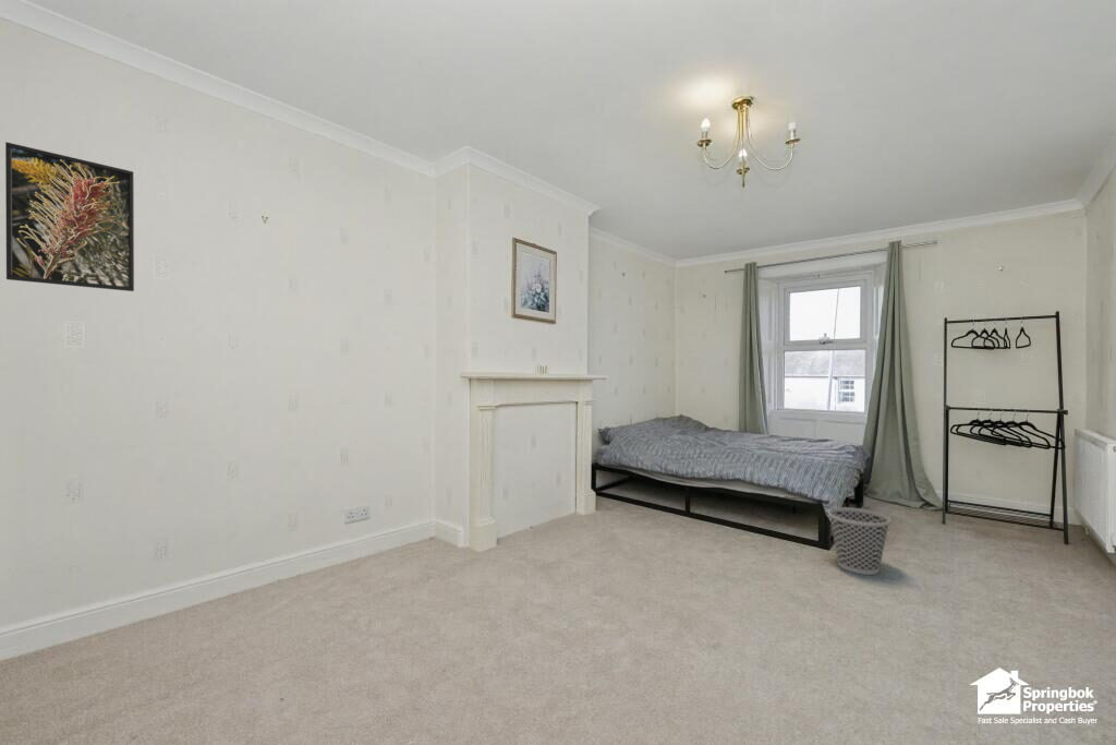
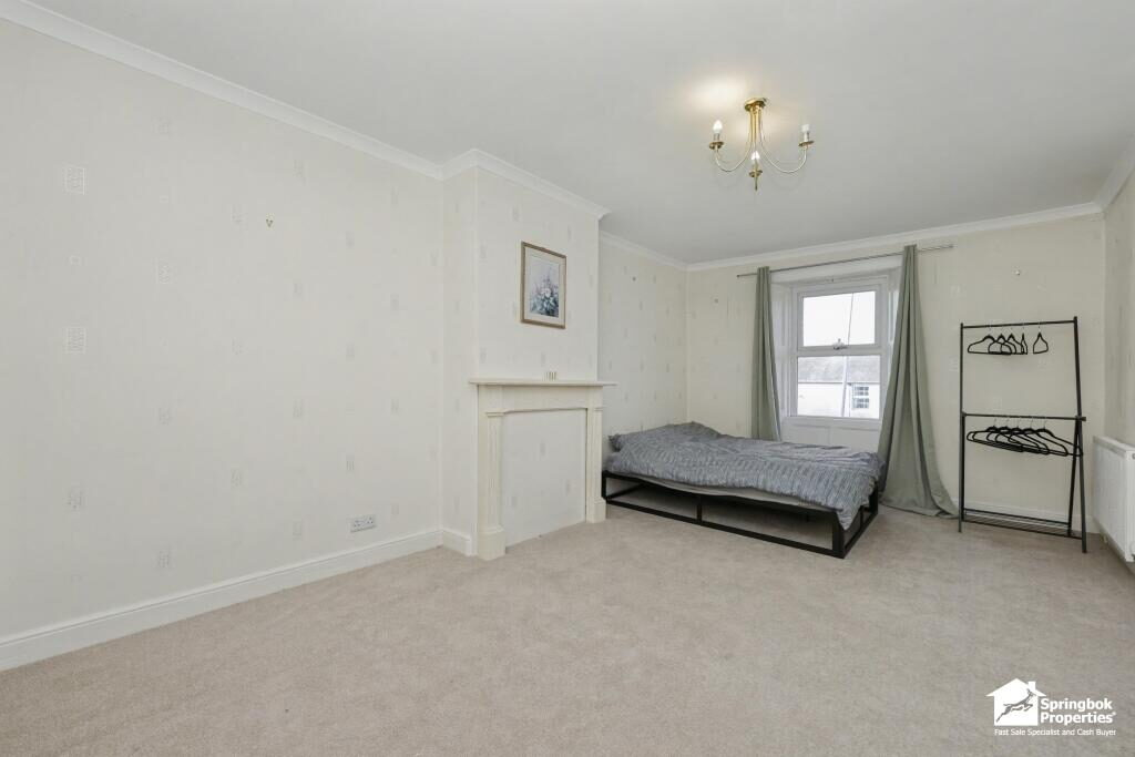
- wastebasket [827,506,891,576]
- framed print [4,141,135,292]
